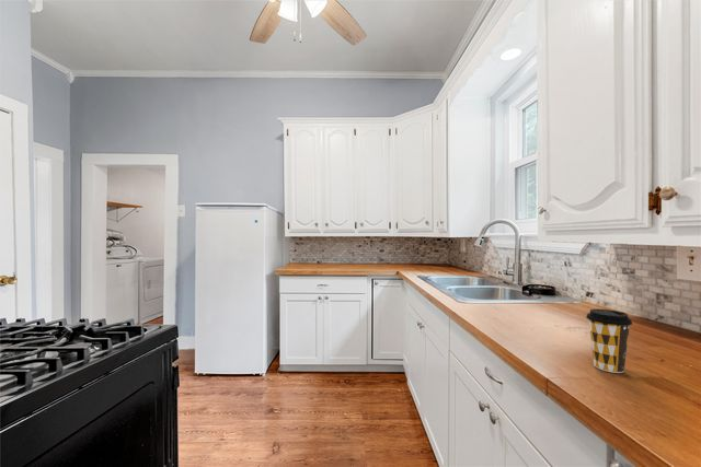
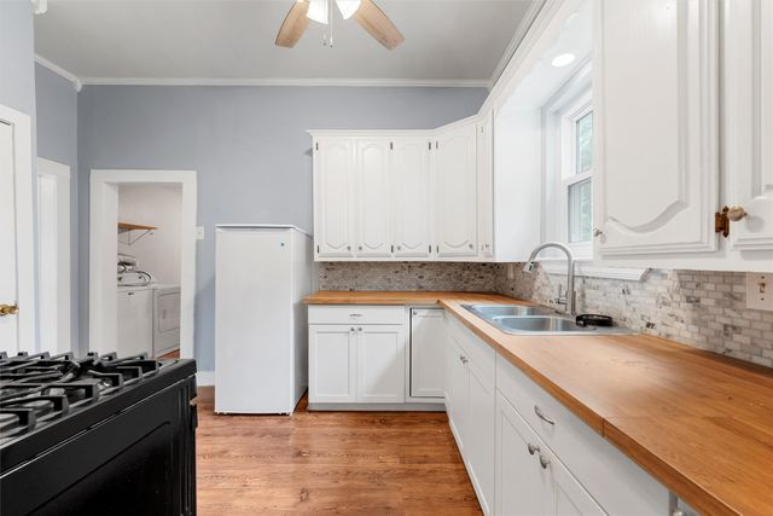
- coffee cup [585,308,633,374]
